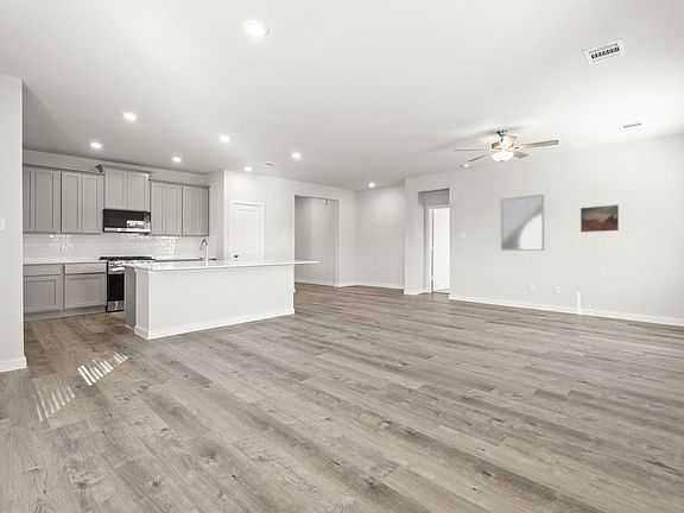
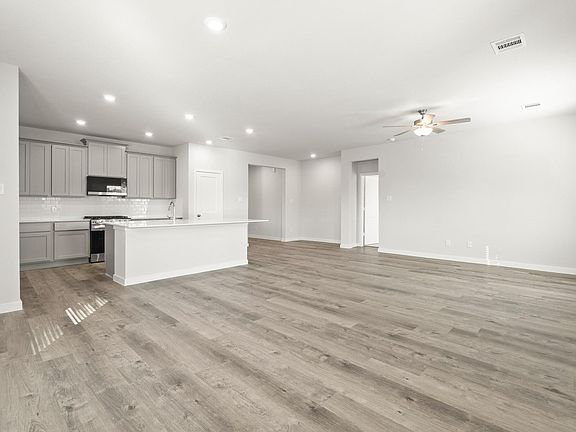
- wall art [580,204,620,233]
- home mirror [500,194,545,252]
